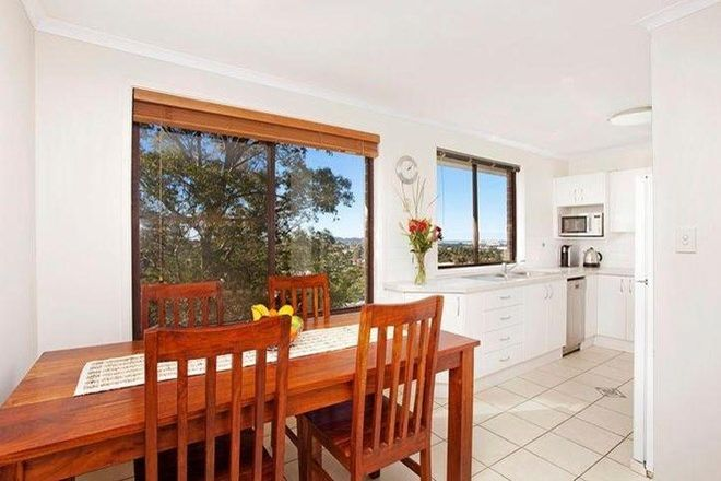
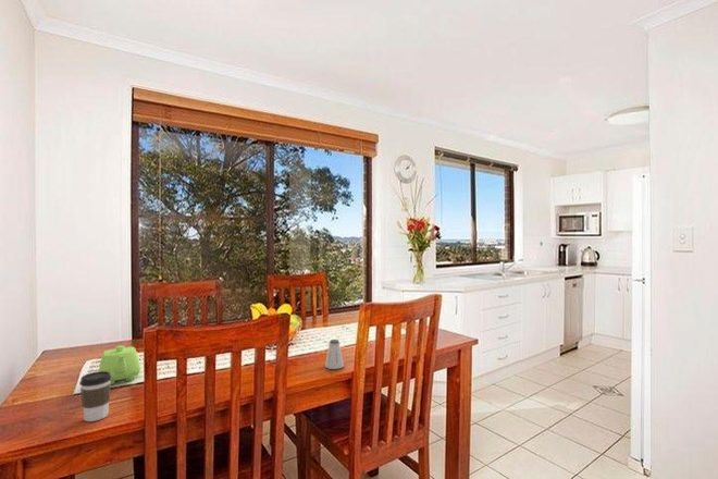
+ teapot [98,345,141,385]
+ coffee cup [78,370,112,422]
+ saltshaker [324,339,345,370]
